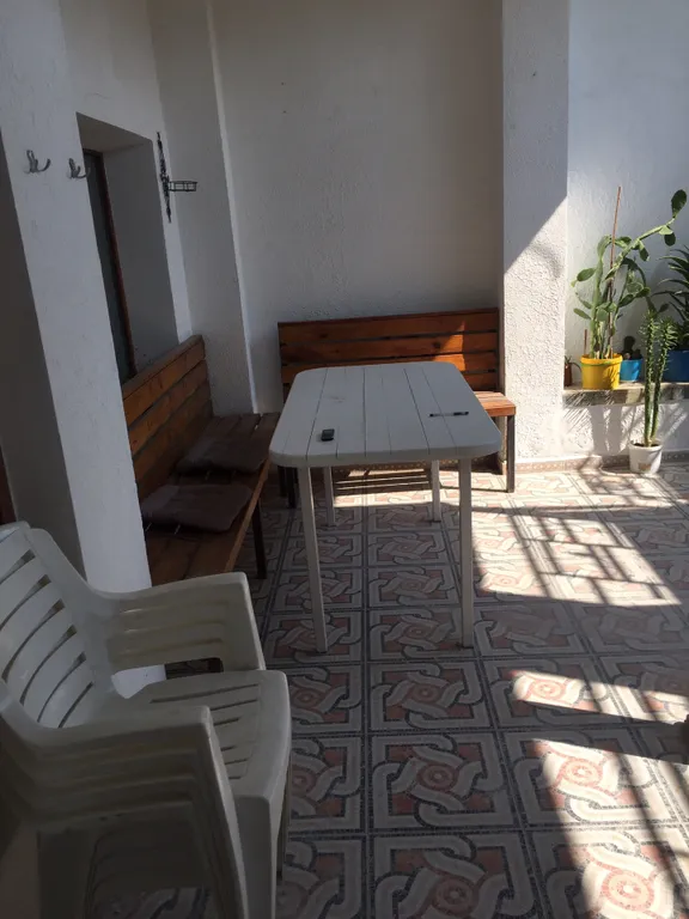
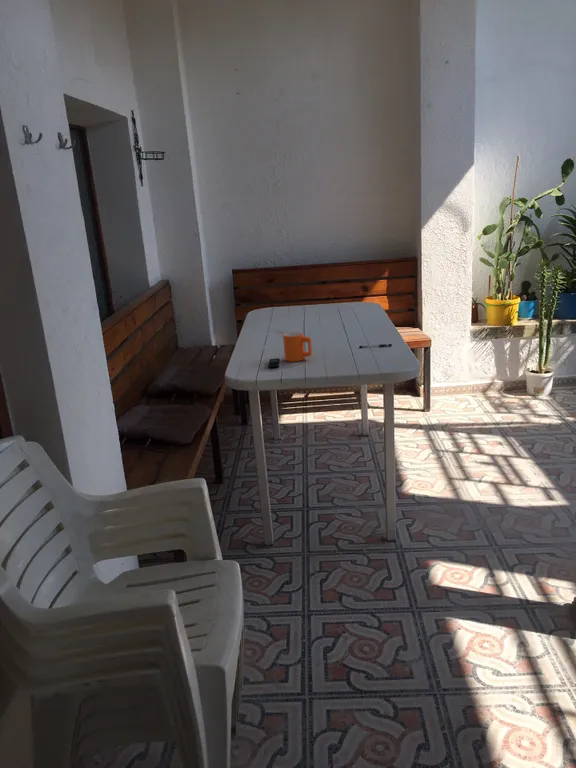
+ mug [282,331,313,363]
